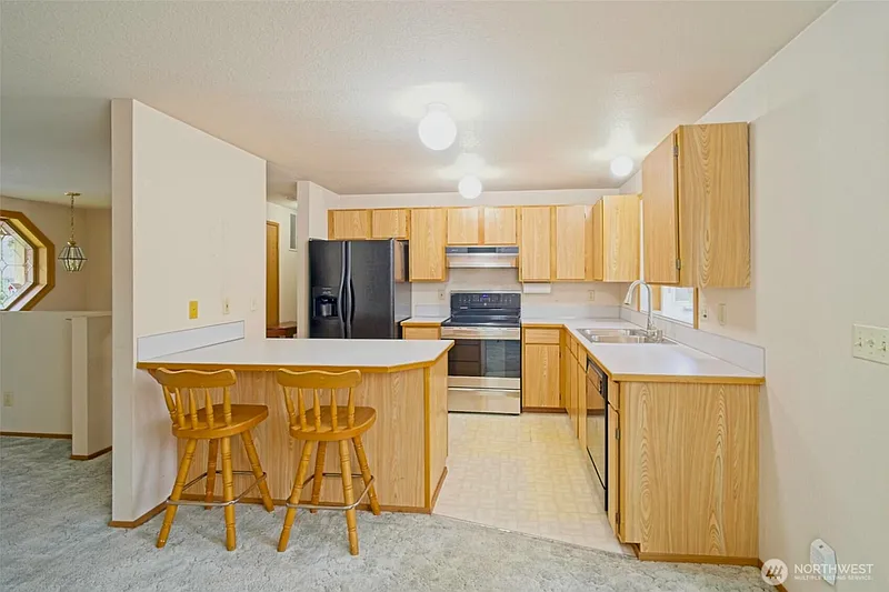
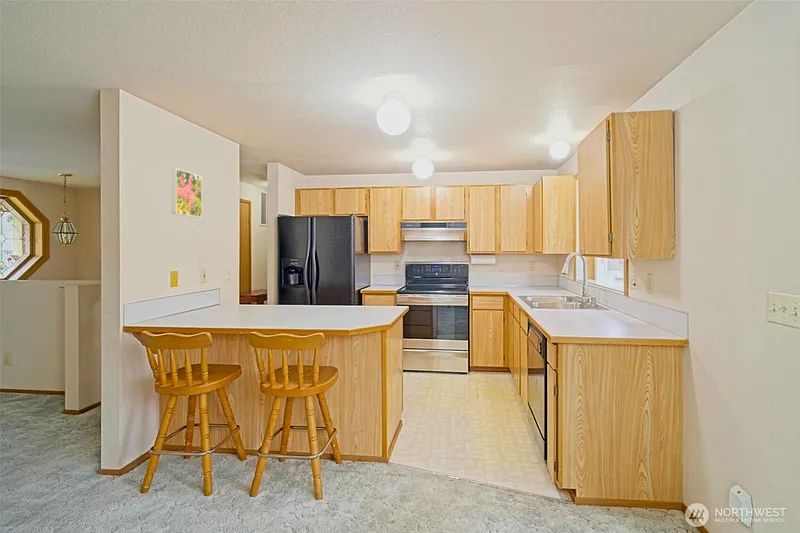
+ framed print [171,167,203,219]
